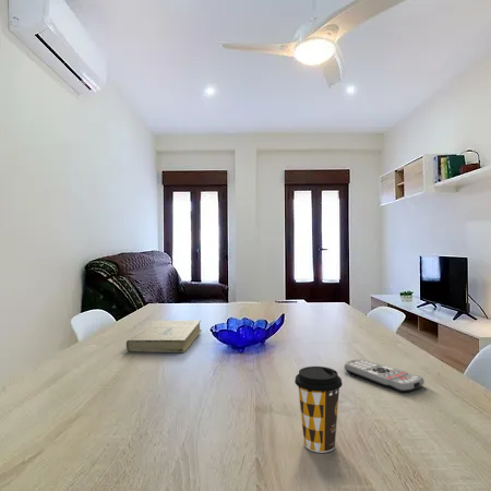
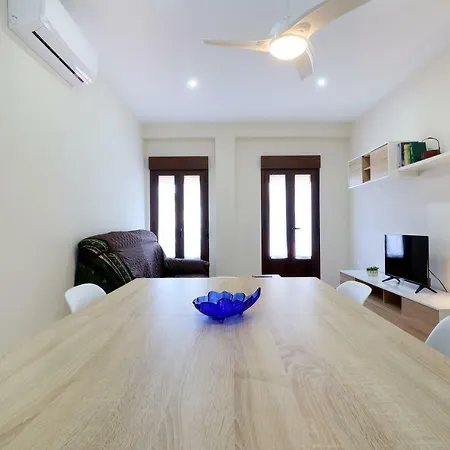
- coffee cup [294,366,343,454]
- remote control [344,359,426,393]
- book [125,320,202,354]
